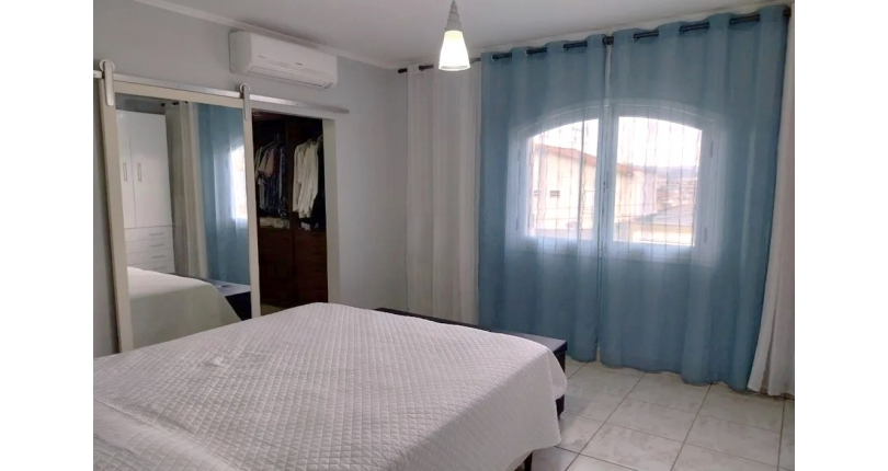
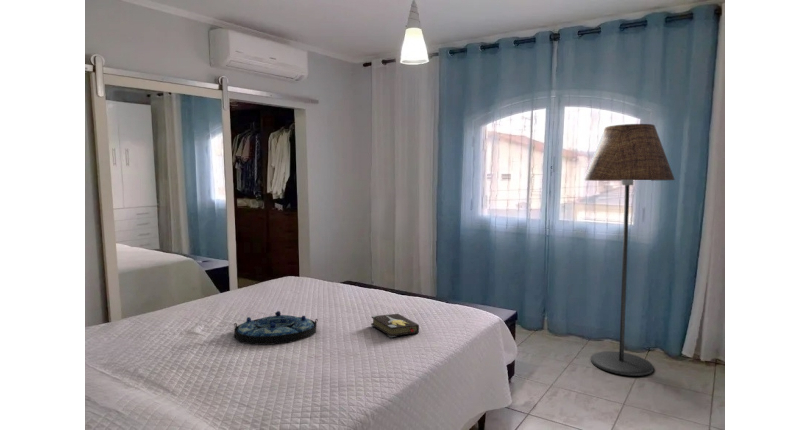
+ serving tray [233,310,319,346]
+ hardback book [370,313,420,338]
+ floor lamp [583,123,676,377]
